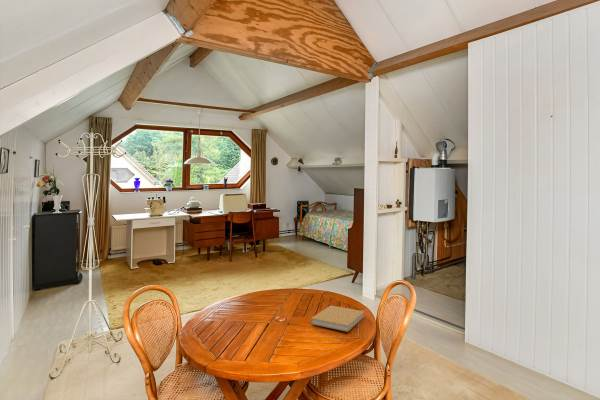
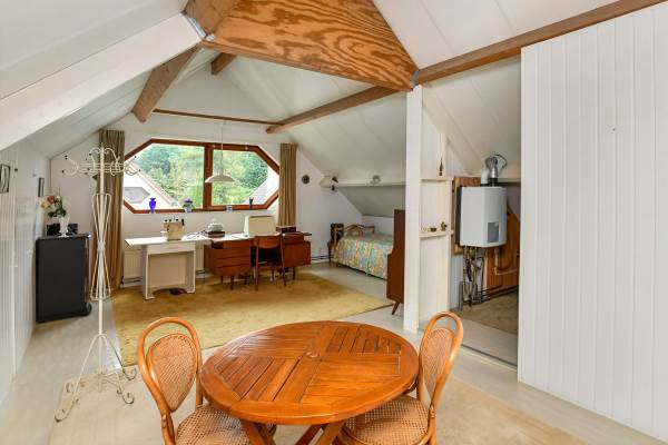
- book [310,305,365,333]
